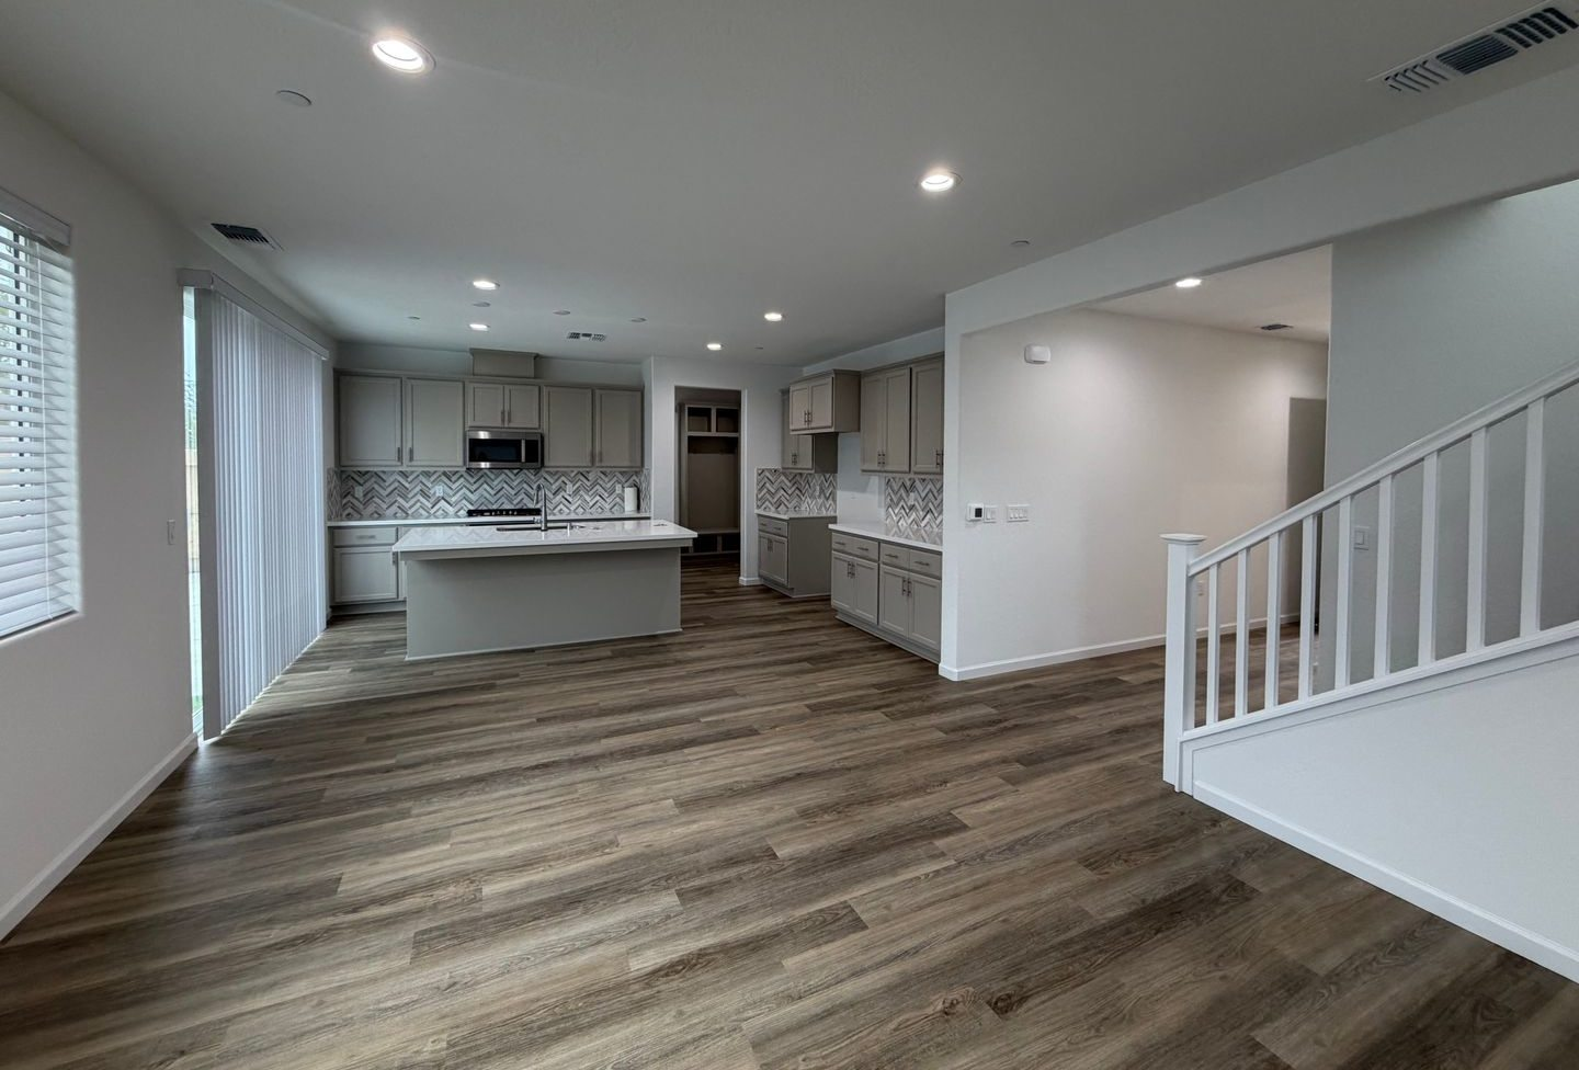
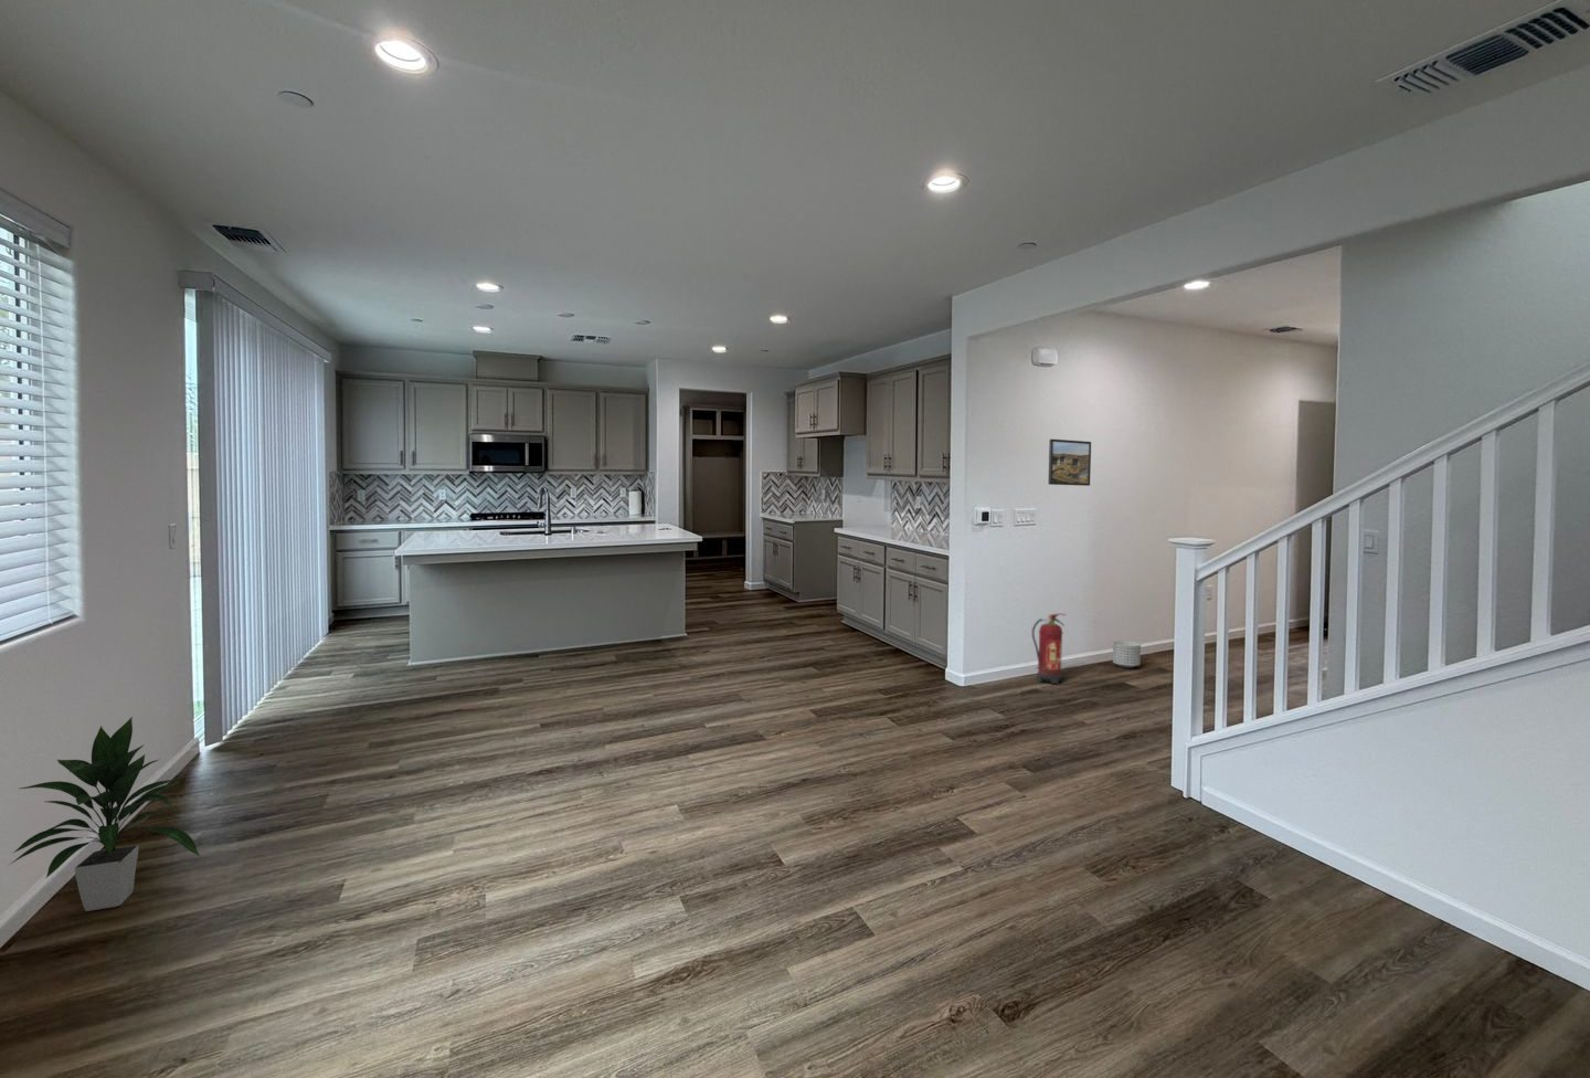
+ indoor plant [7,716,201,912]
+ planter [1111,640,1141,669]
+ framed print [1046,438,1092,487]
+ fire extinguisher [1031,614,1068,685]
